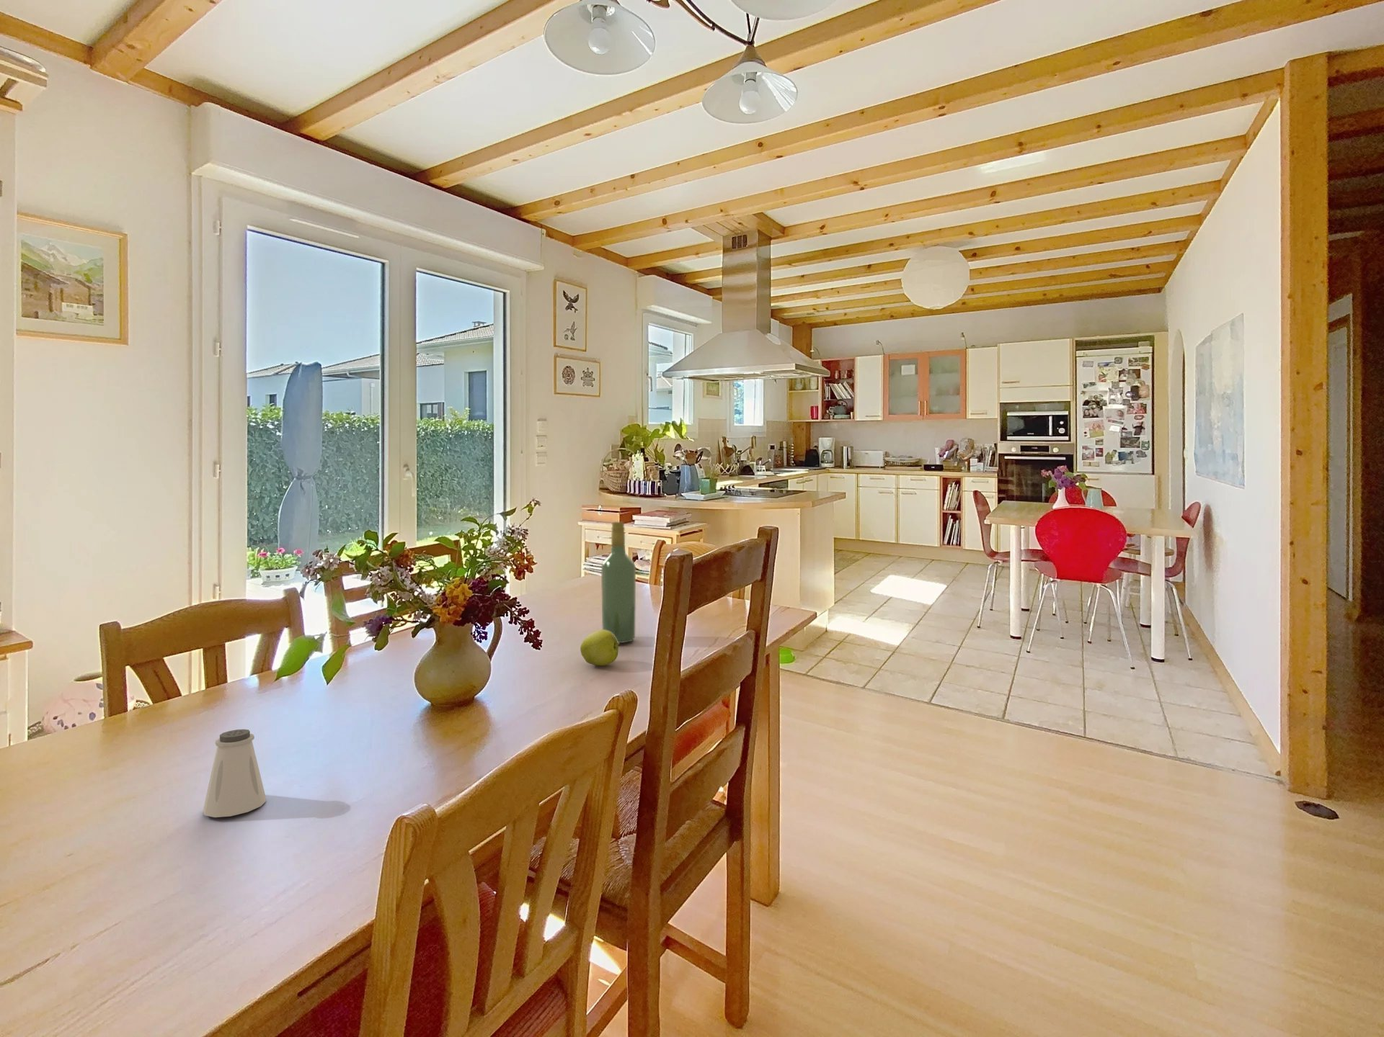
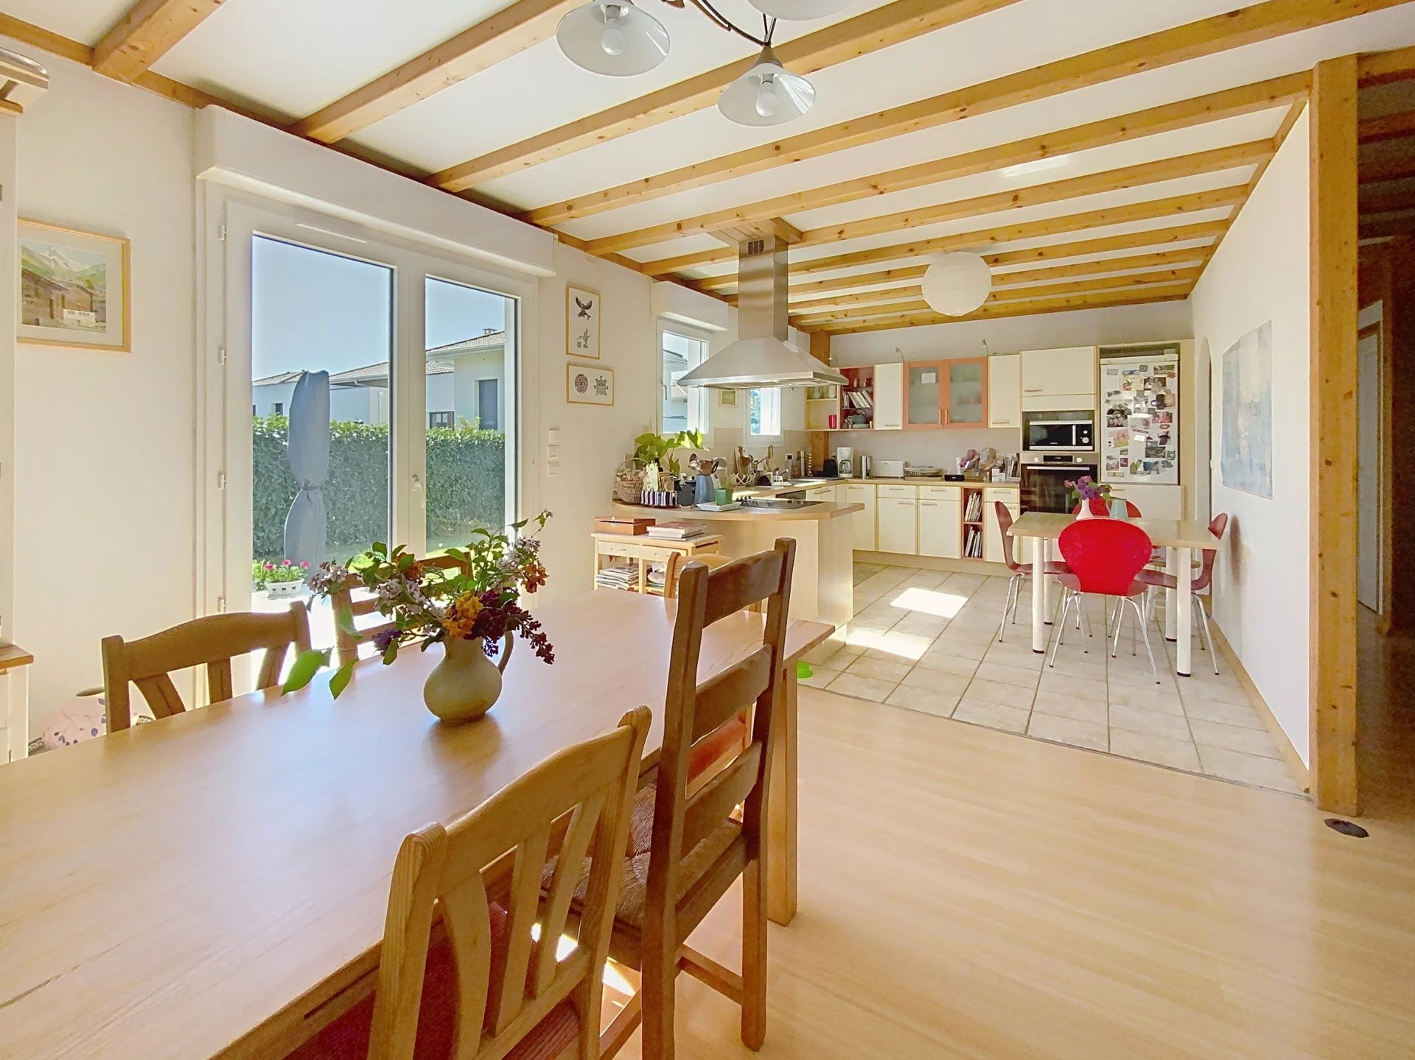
- saltshaker [203,729,267,818]
- apple [580,630,621,667]
- wine bottle [600,522,636,644]
